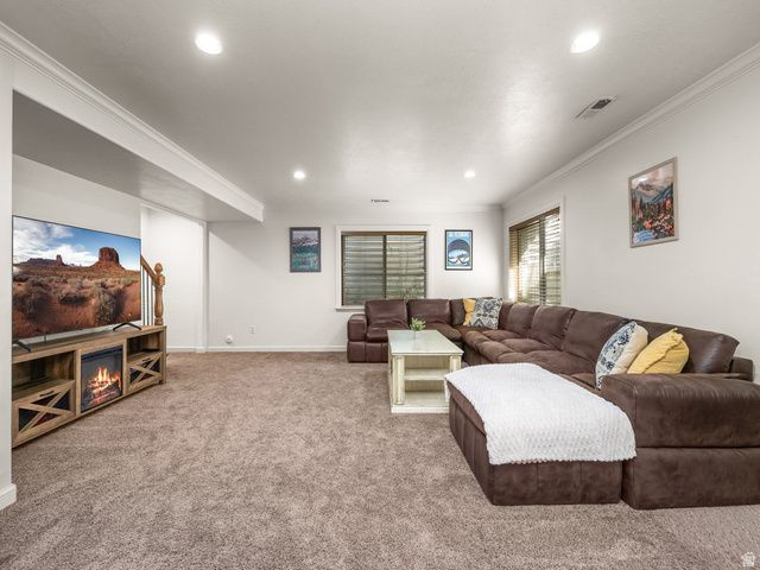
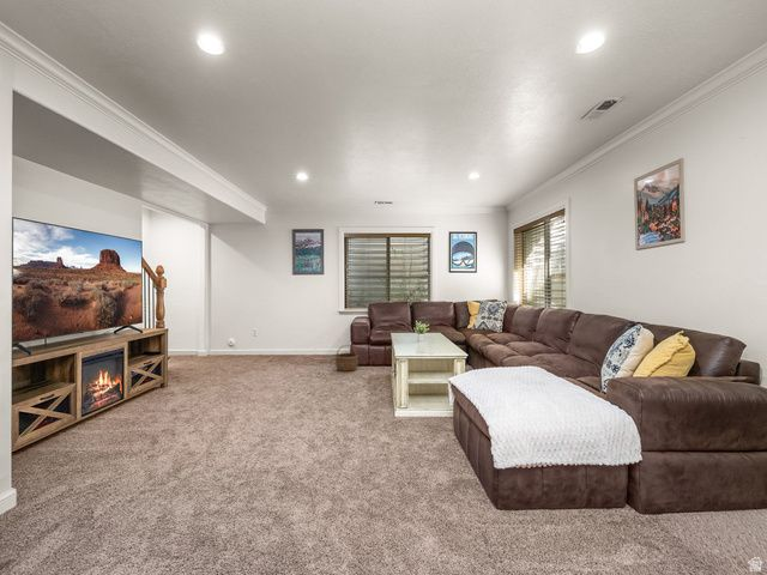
+ wicker basket [334,344,360,373]
